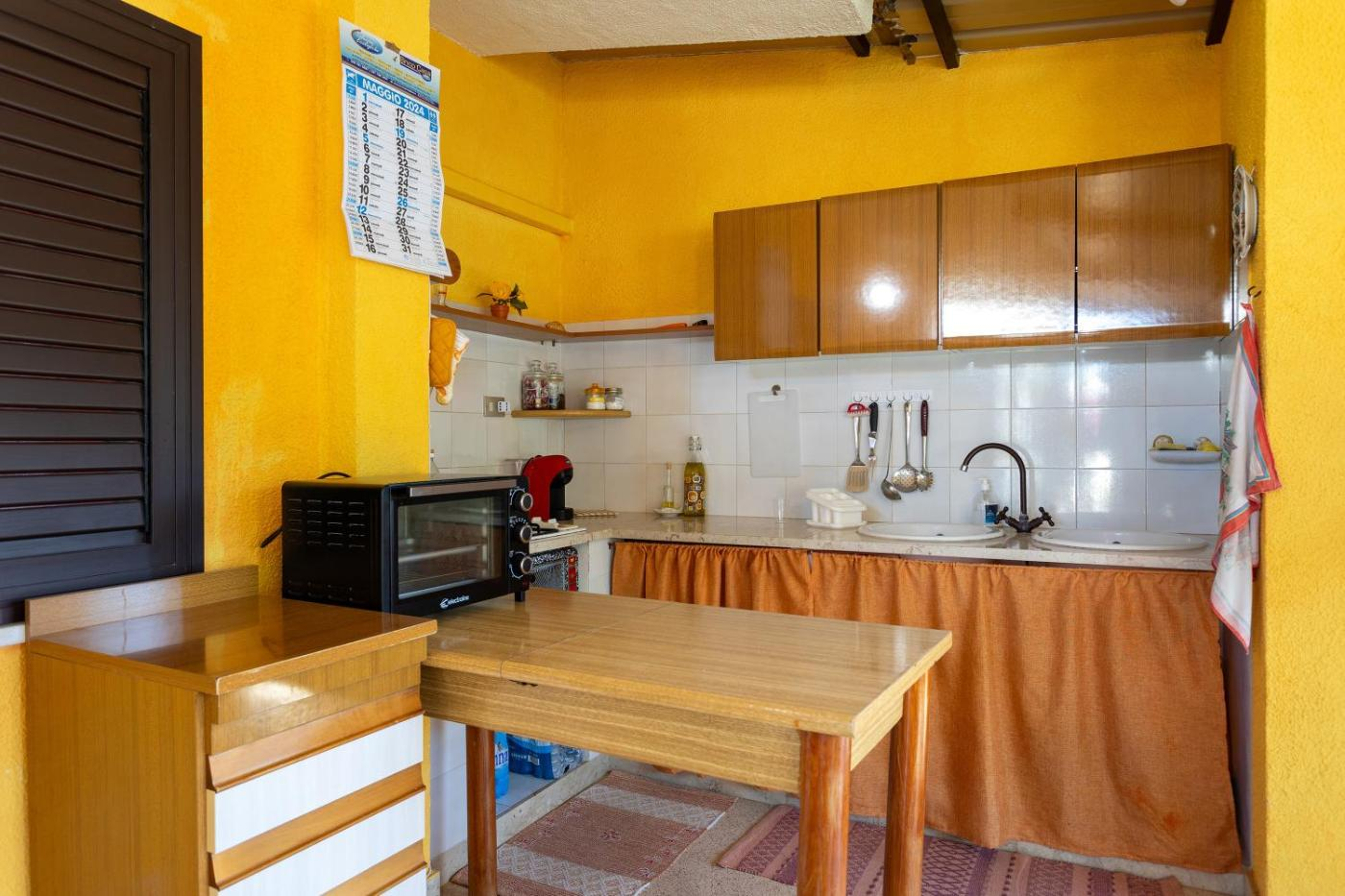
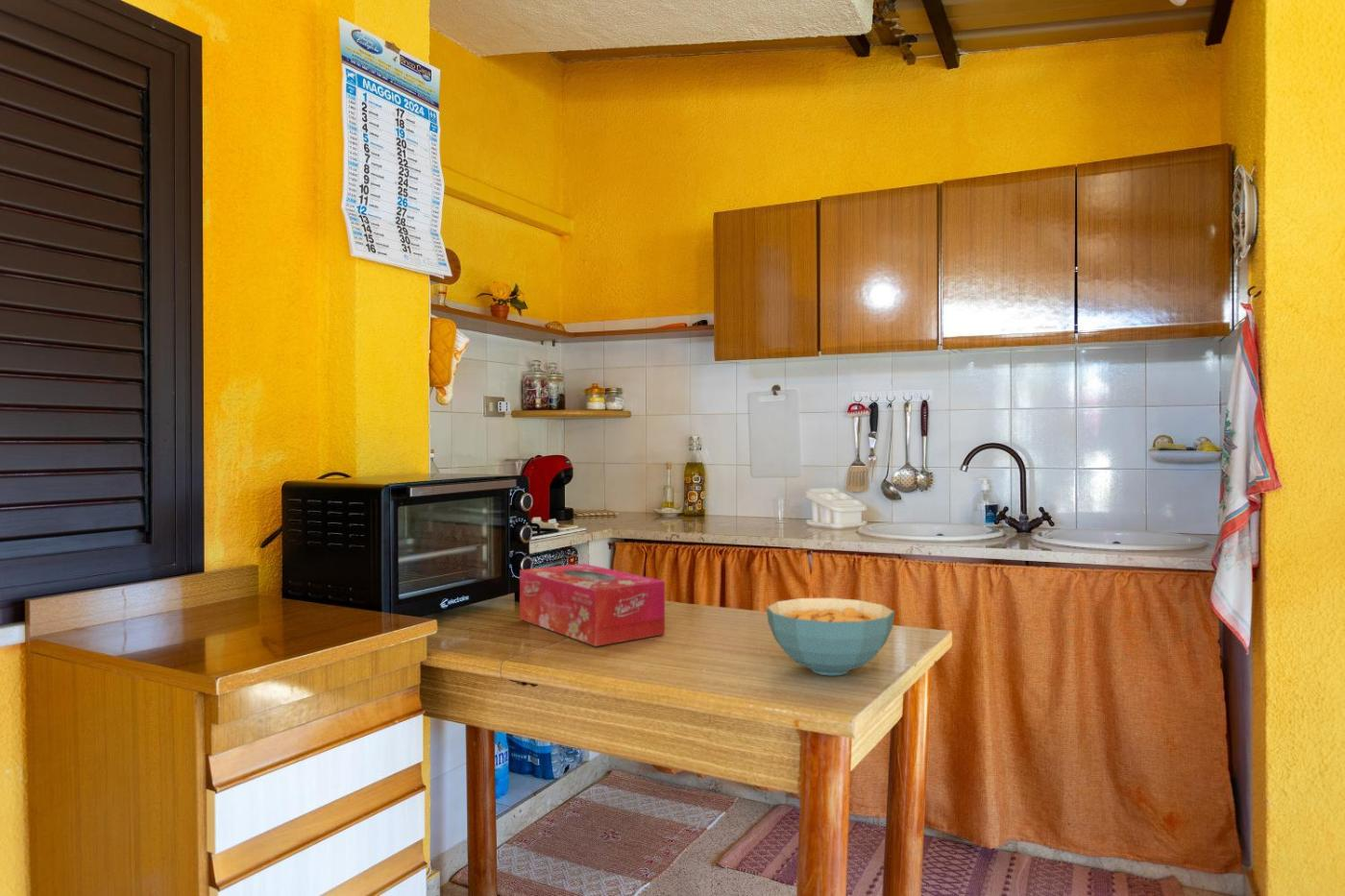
+ tissue box [519,563,666,647]
+ cereal bowl [766,597,895,676]
